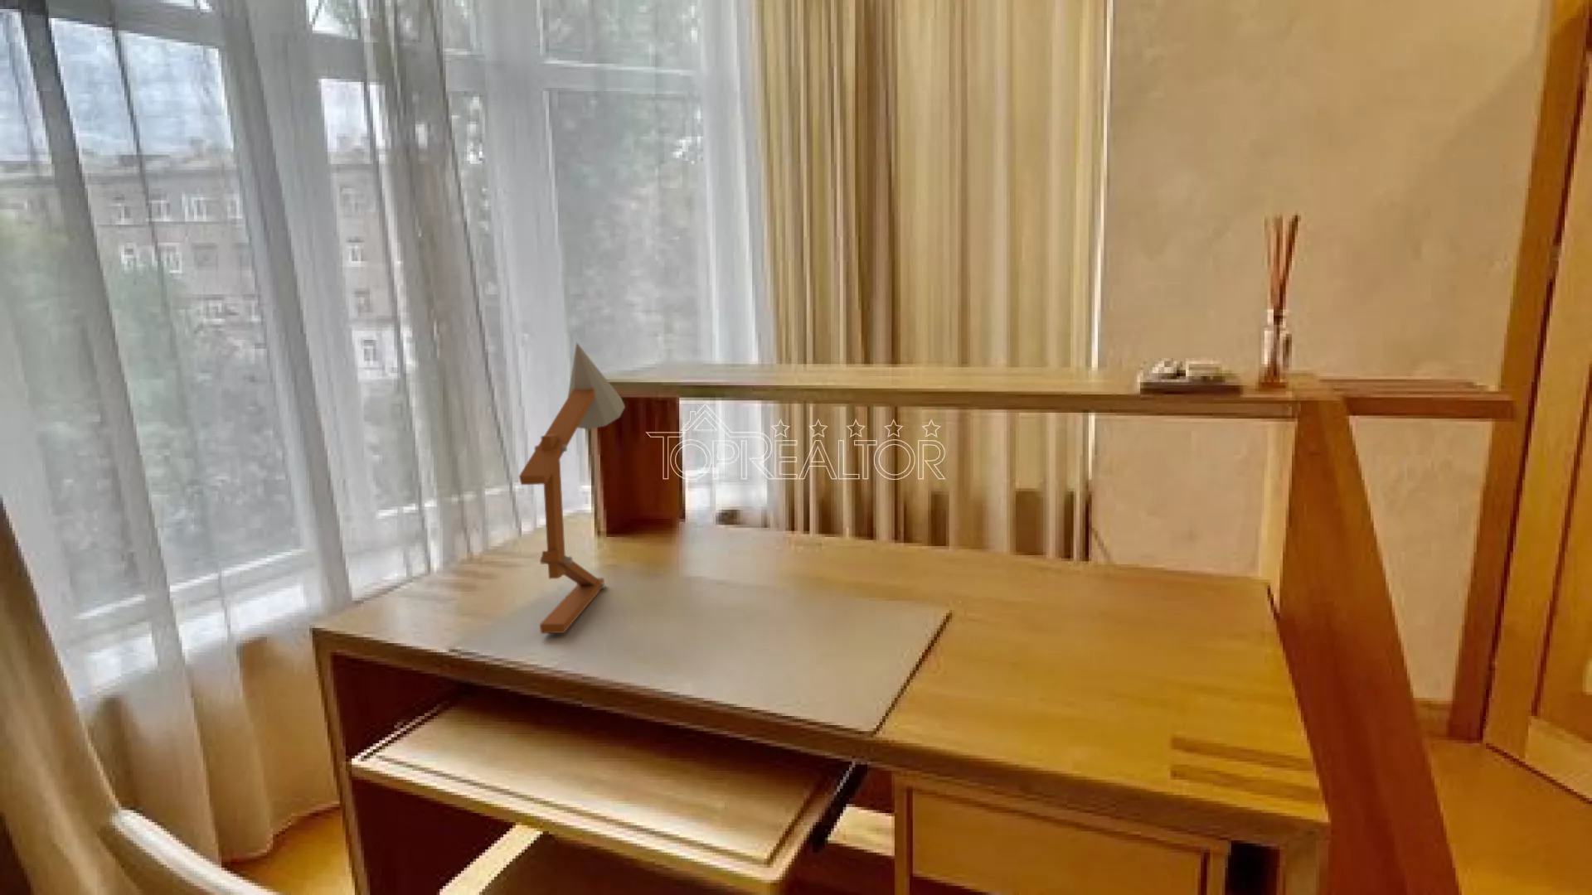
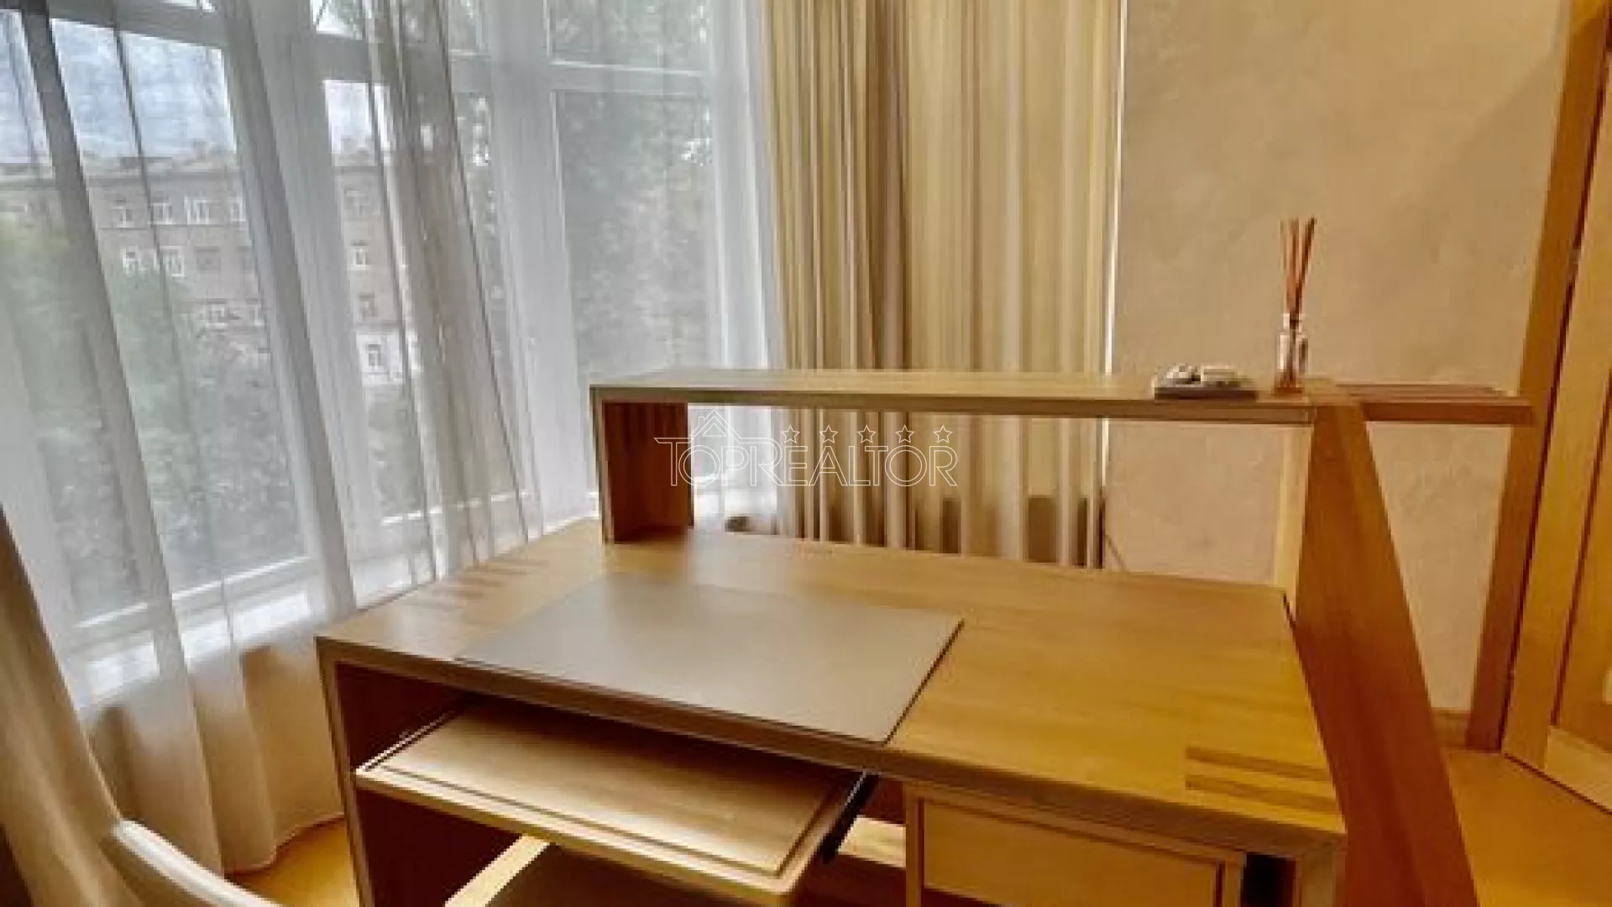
- desk lamp [518,341,627,634]
